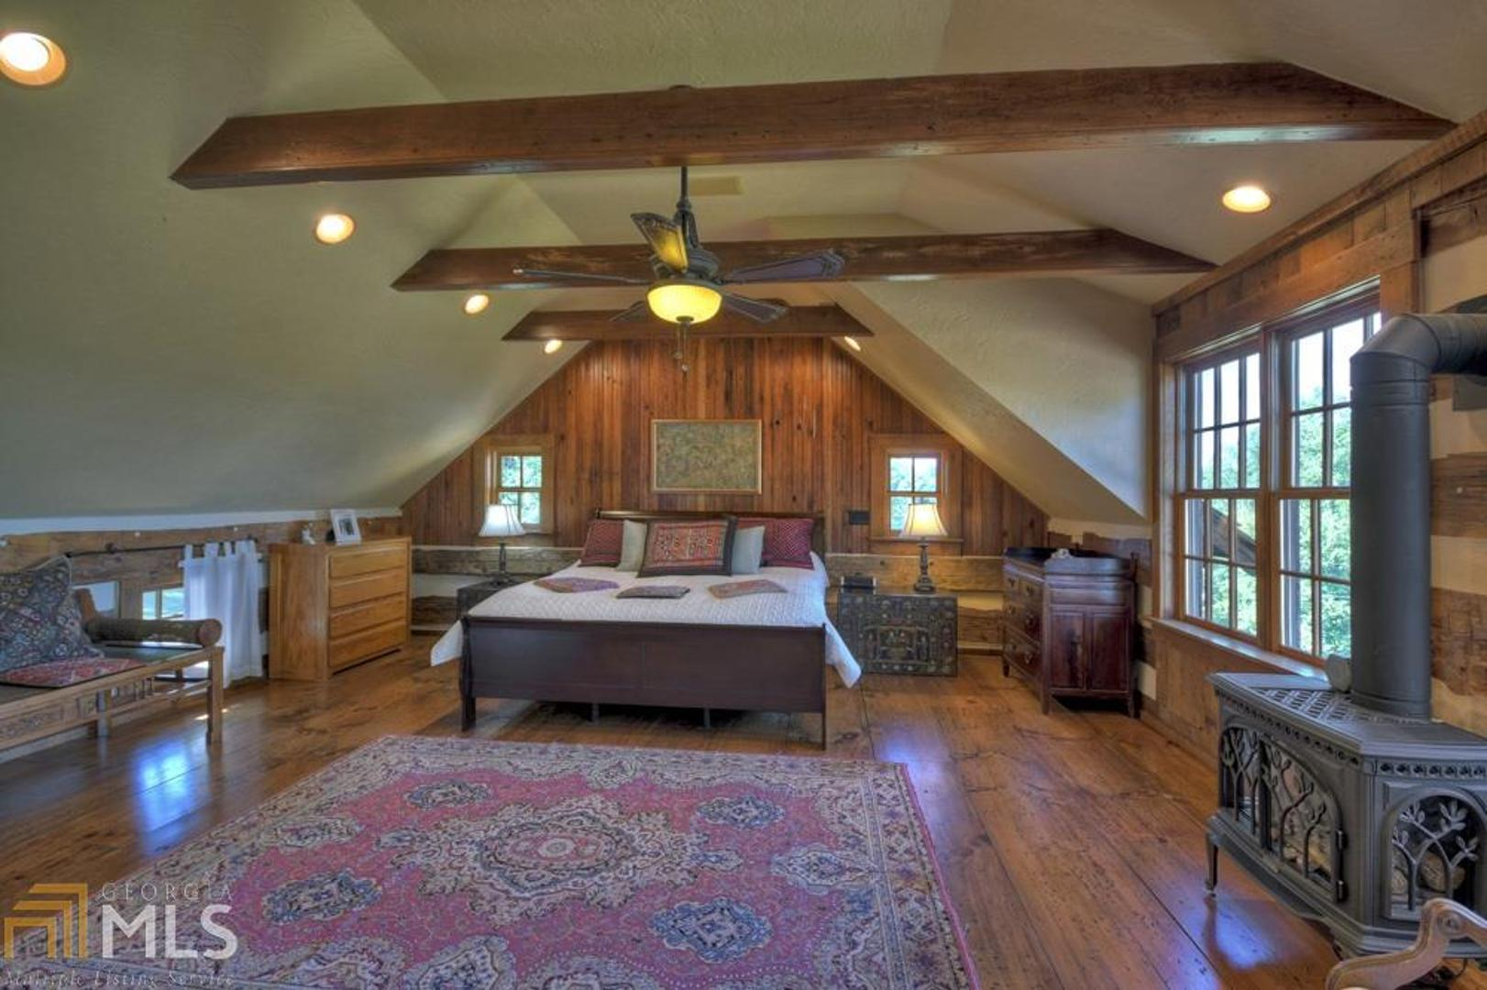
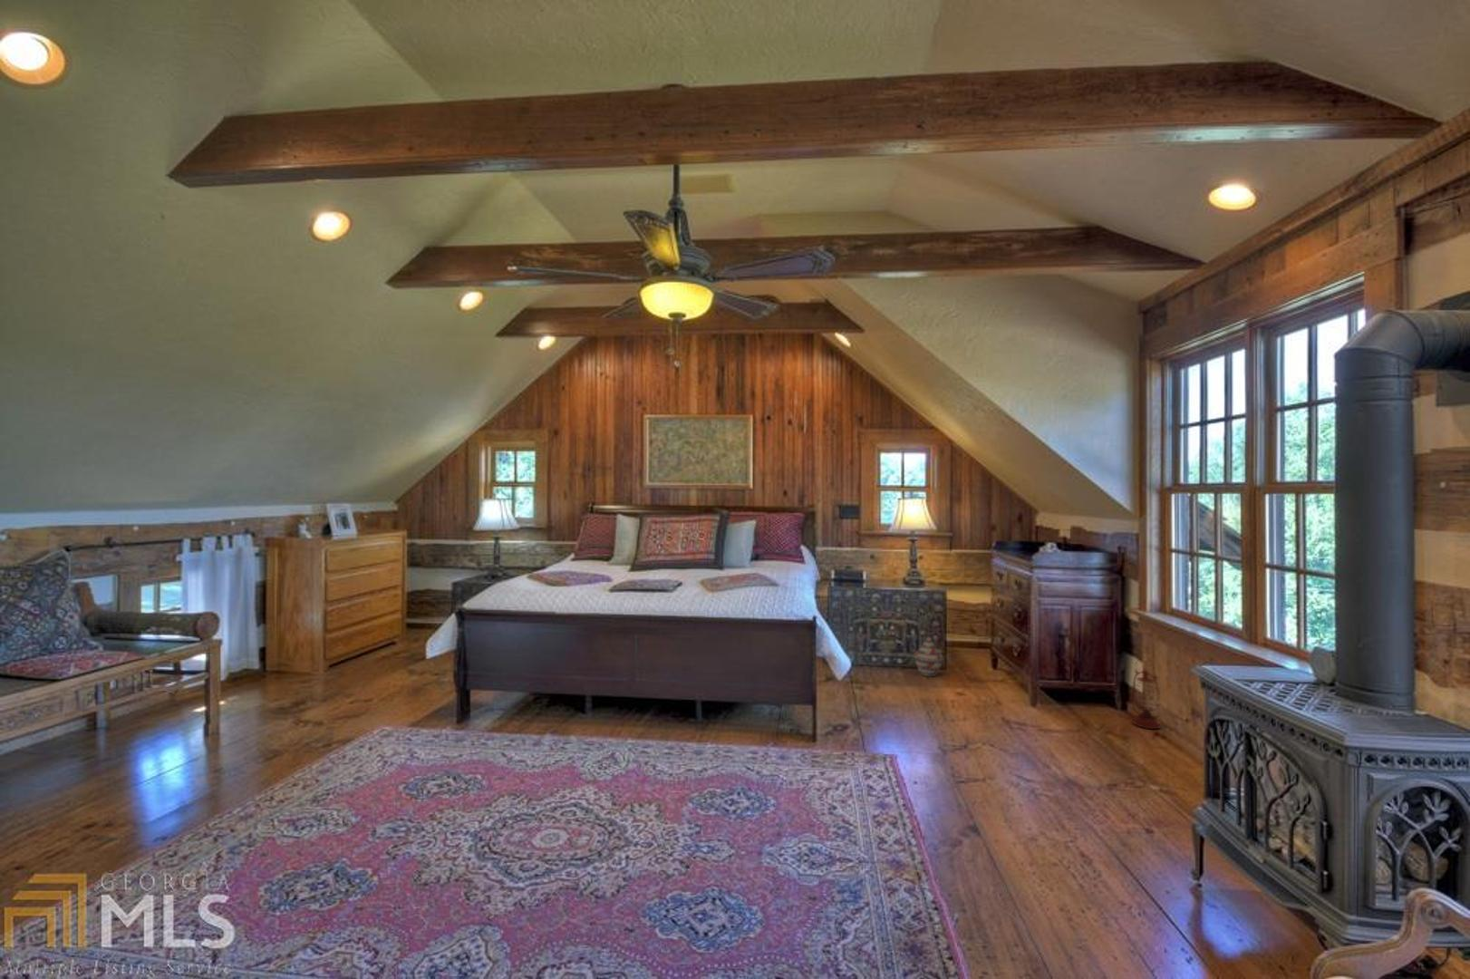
+ woven basket [913,632,945,677]
+ lantern [1130,657,1162,730]
